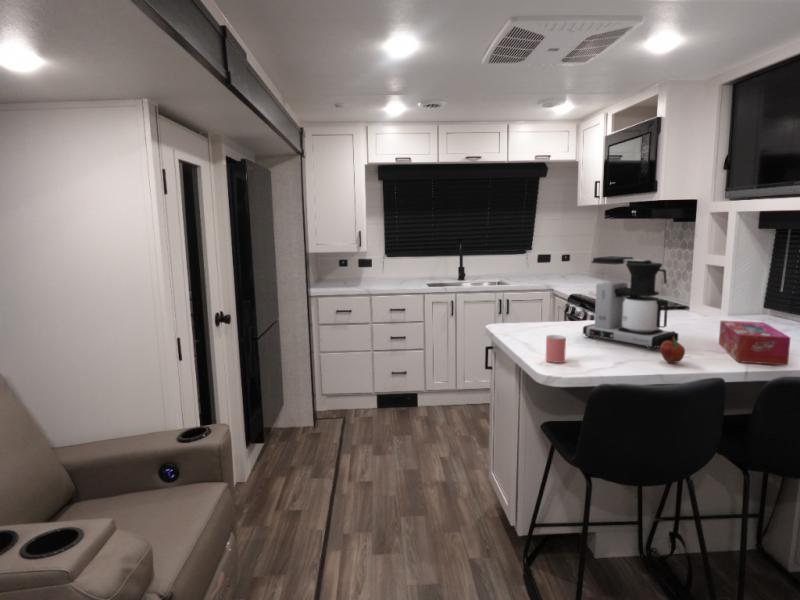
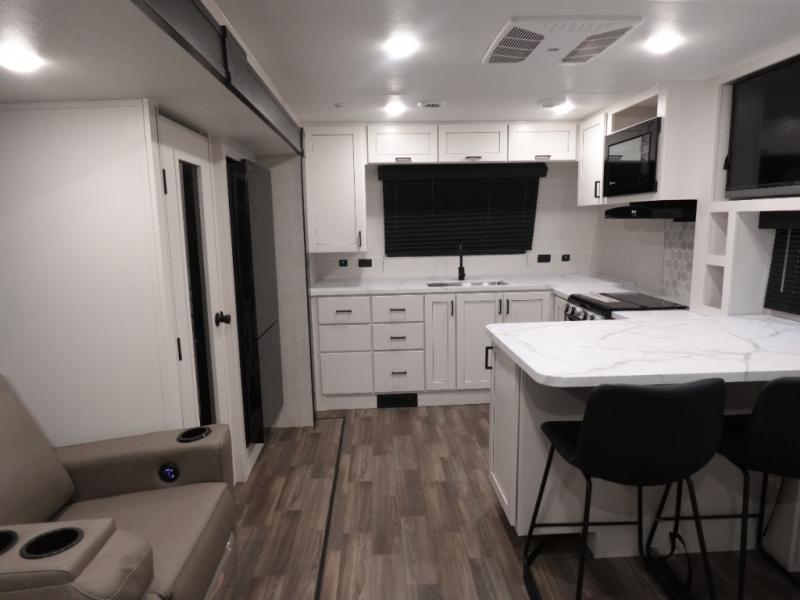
- coffee maker [582,255,679,351]
- fruit [659,335,686,364]
- tissue box [718,320,791,366]
- cup [545,334,567,364]
